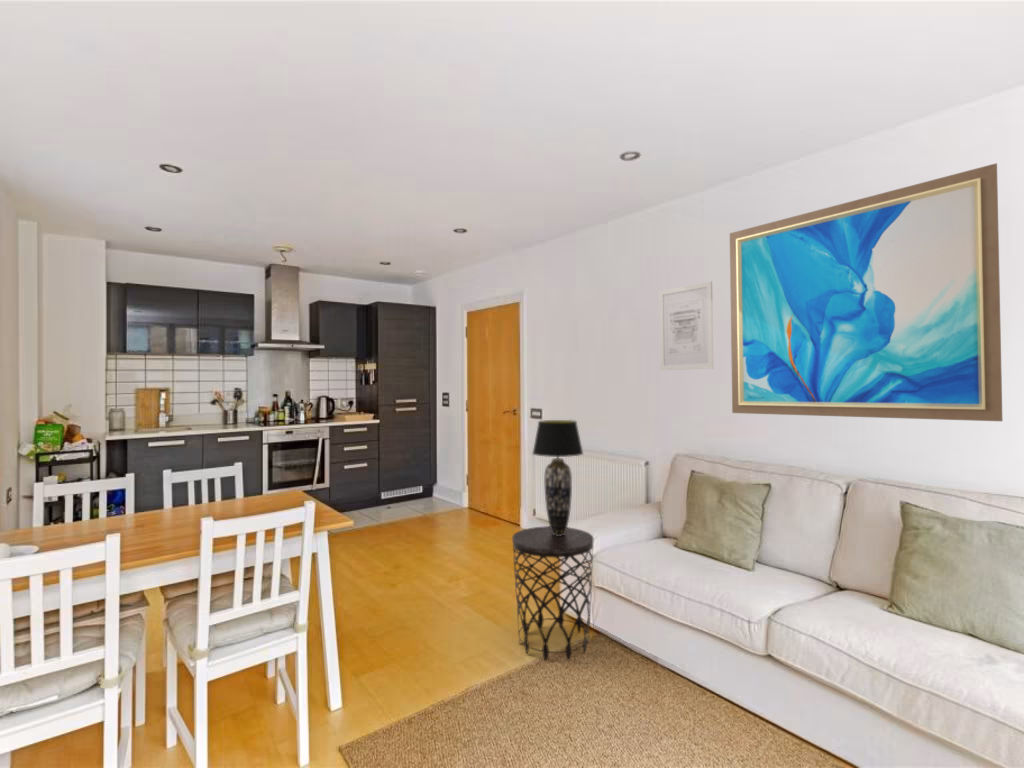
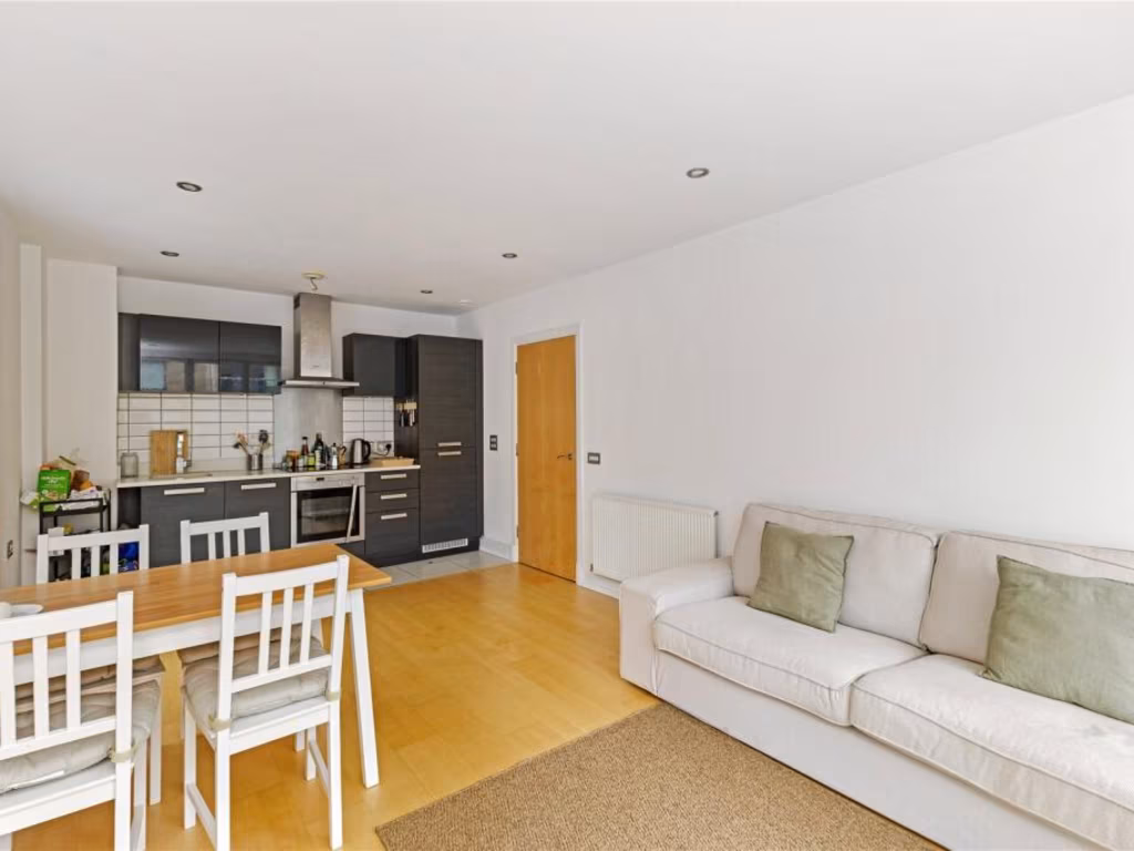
- table lamp [531,419,584,536]
- wall art [729,162,1003,422]
- side table [511,525,595,662]
- wall art [658,280,714,372]
